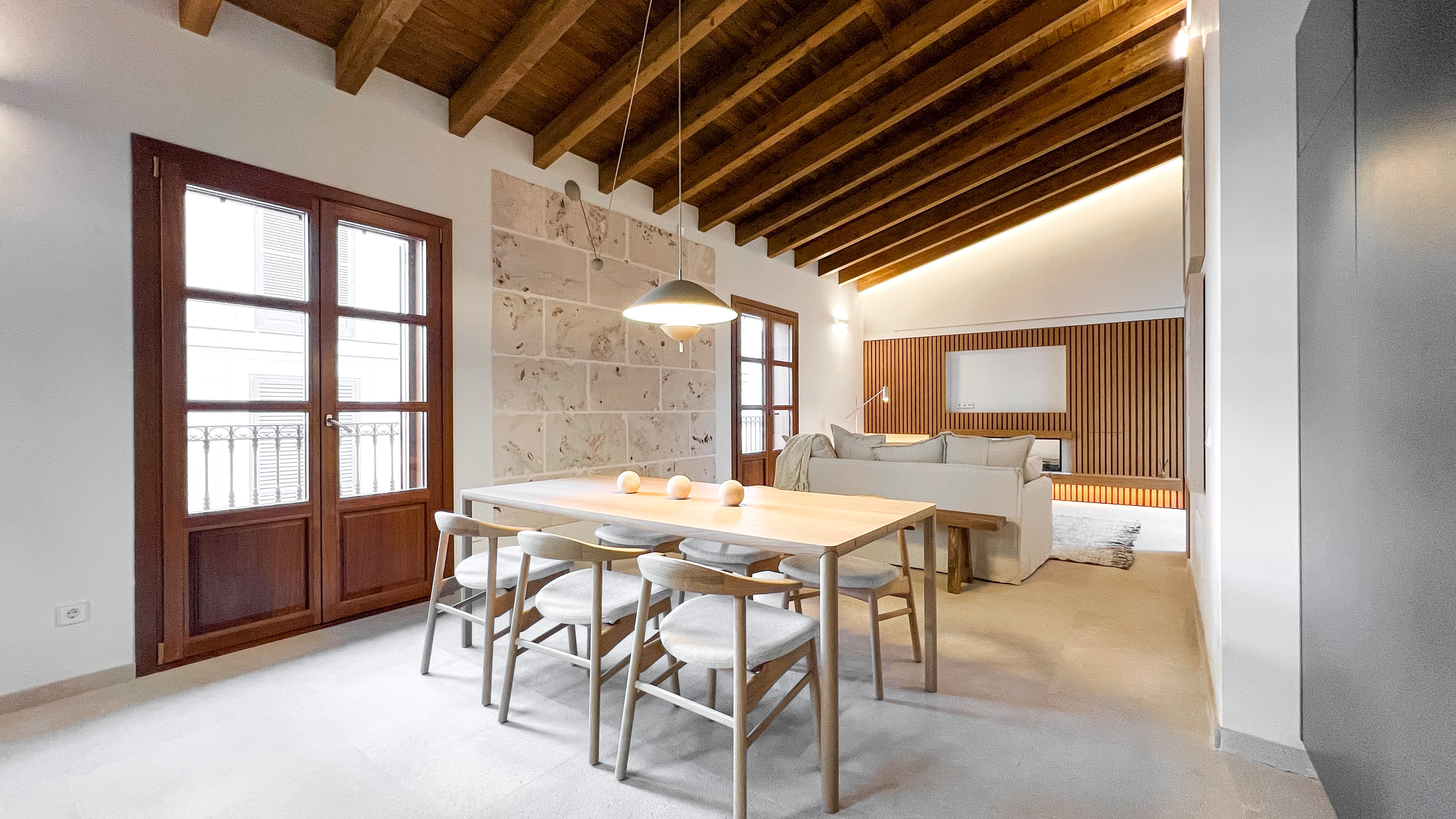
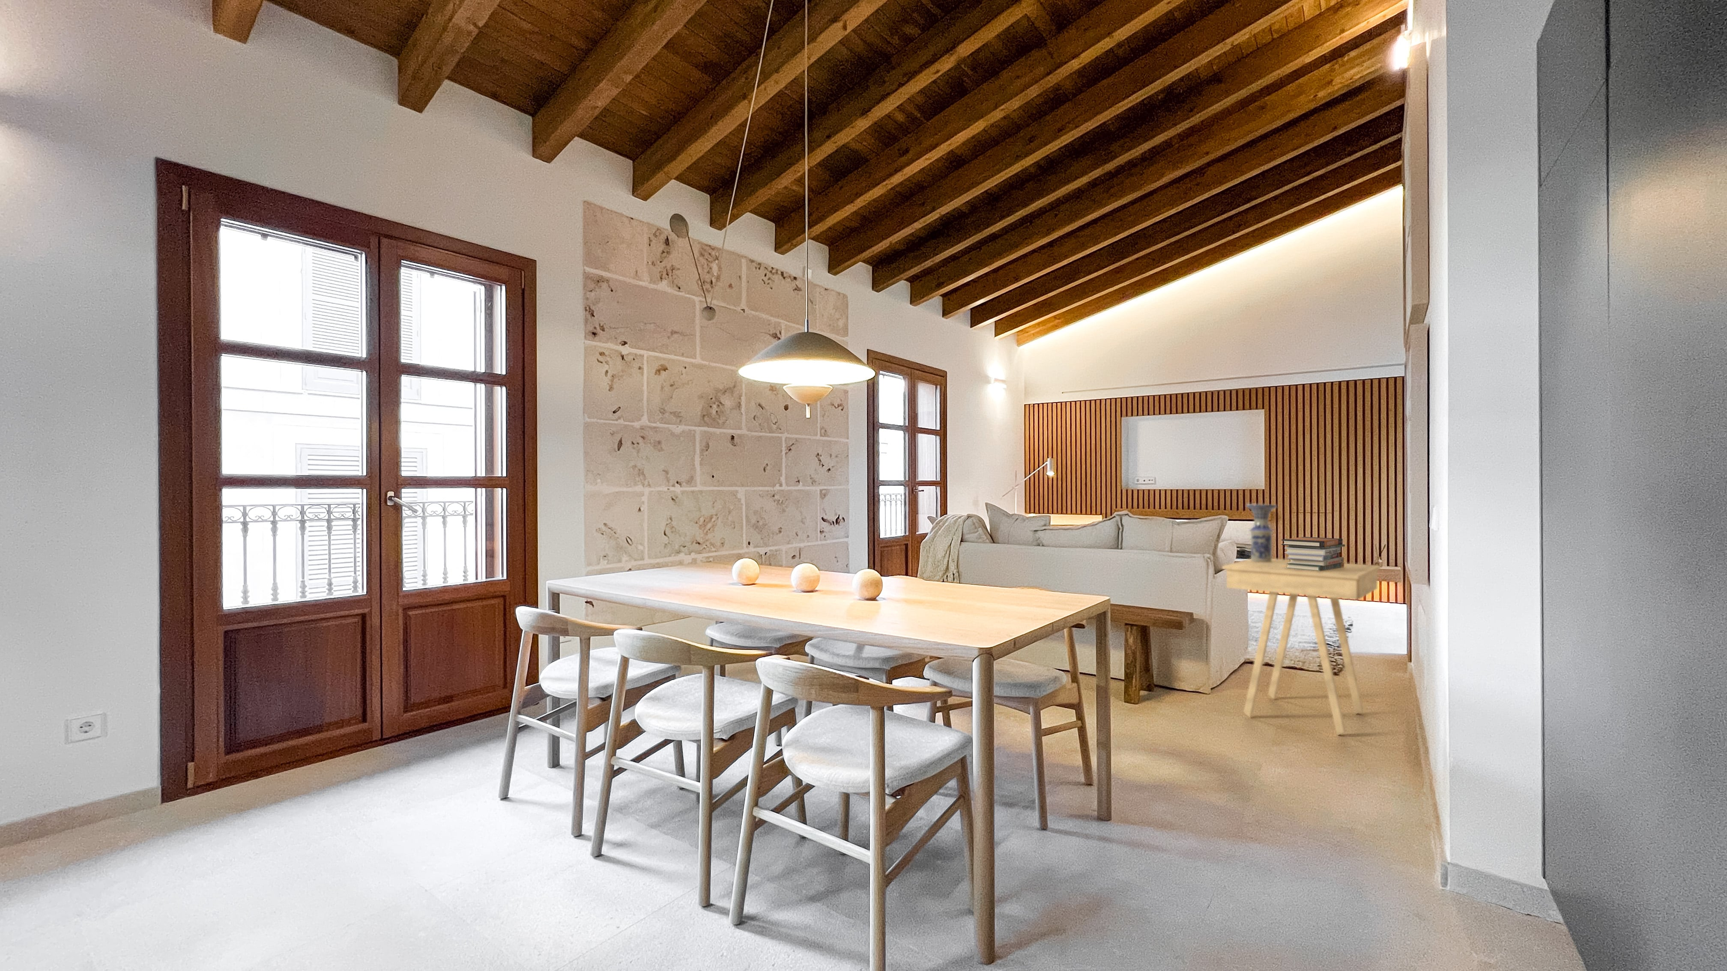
+ vase [1245,504,1277,562]
+ book stack [1281,536,1345,571]
+ side table [1222,558,1381,736]
